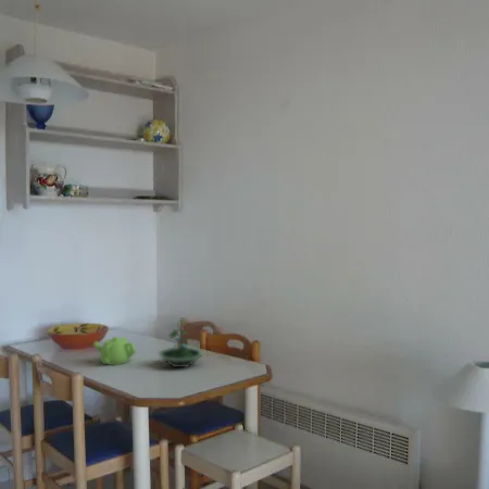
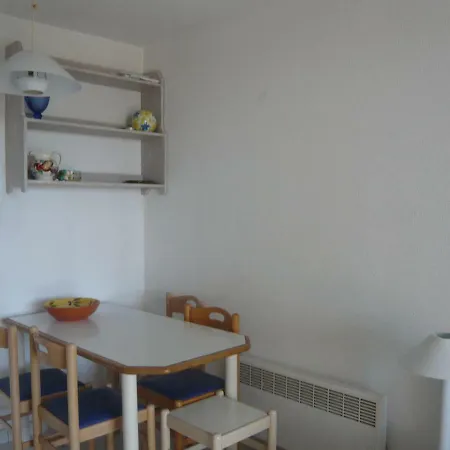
- teapot [92,335,137,366]
- terrarium [158,319,204,368]
